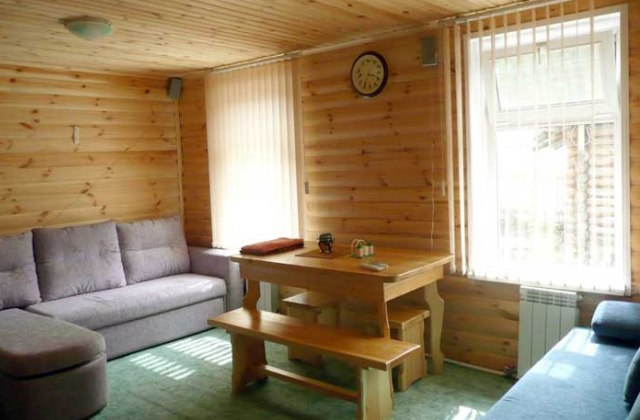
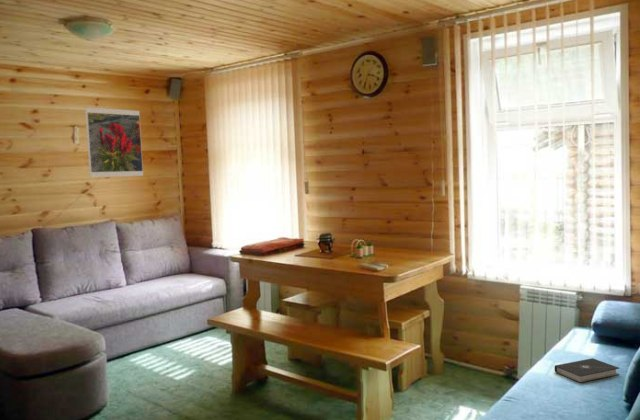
+ book [554,357,620,384]
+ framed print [84,106,144,178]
